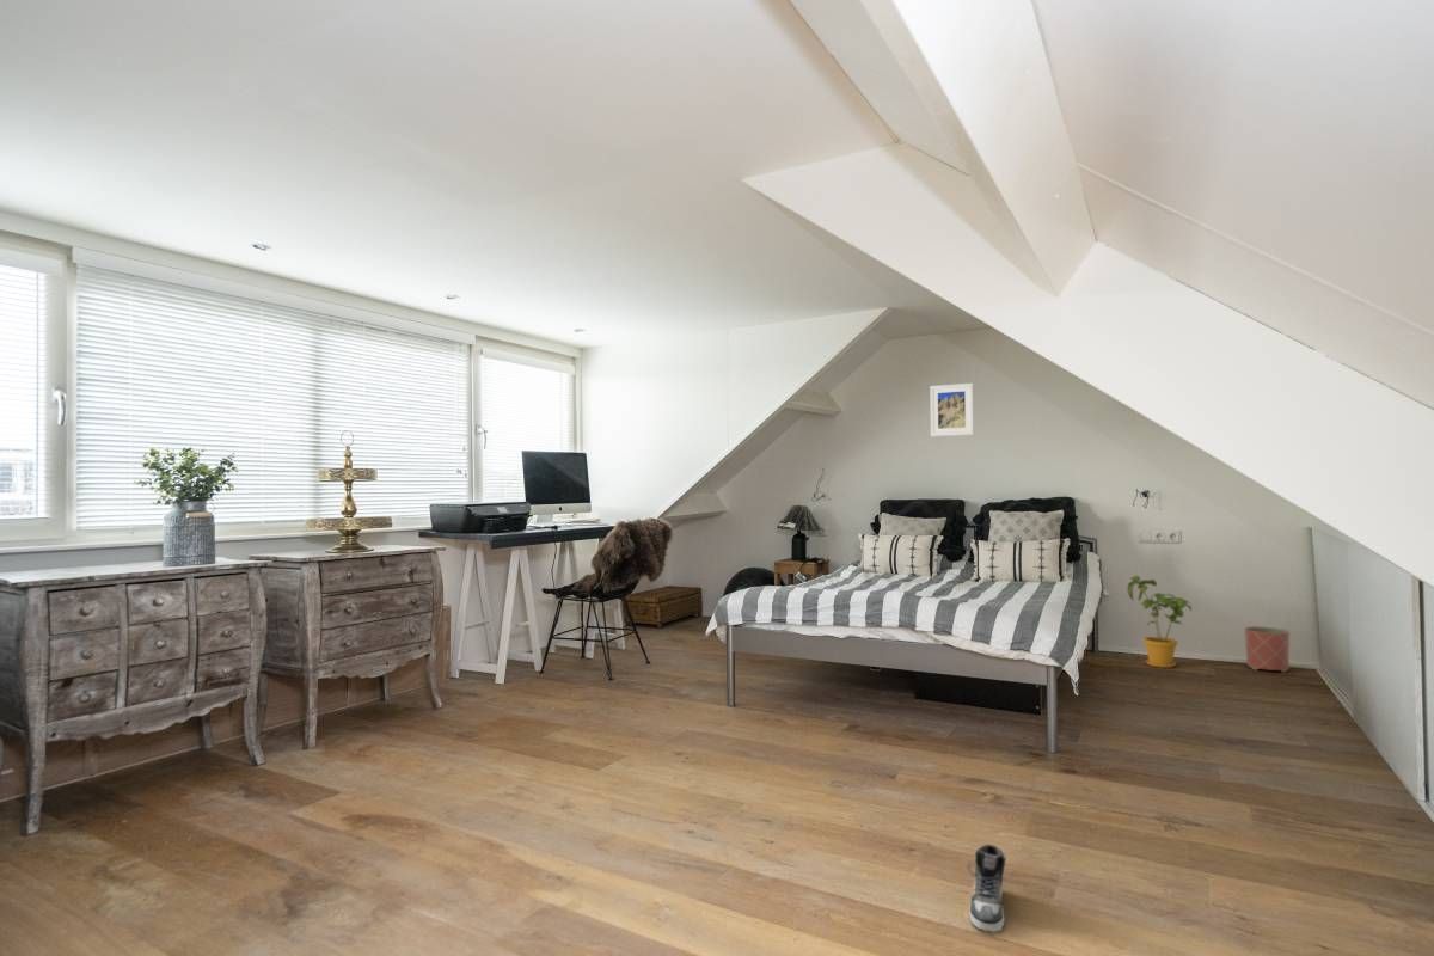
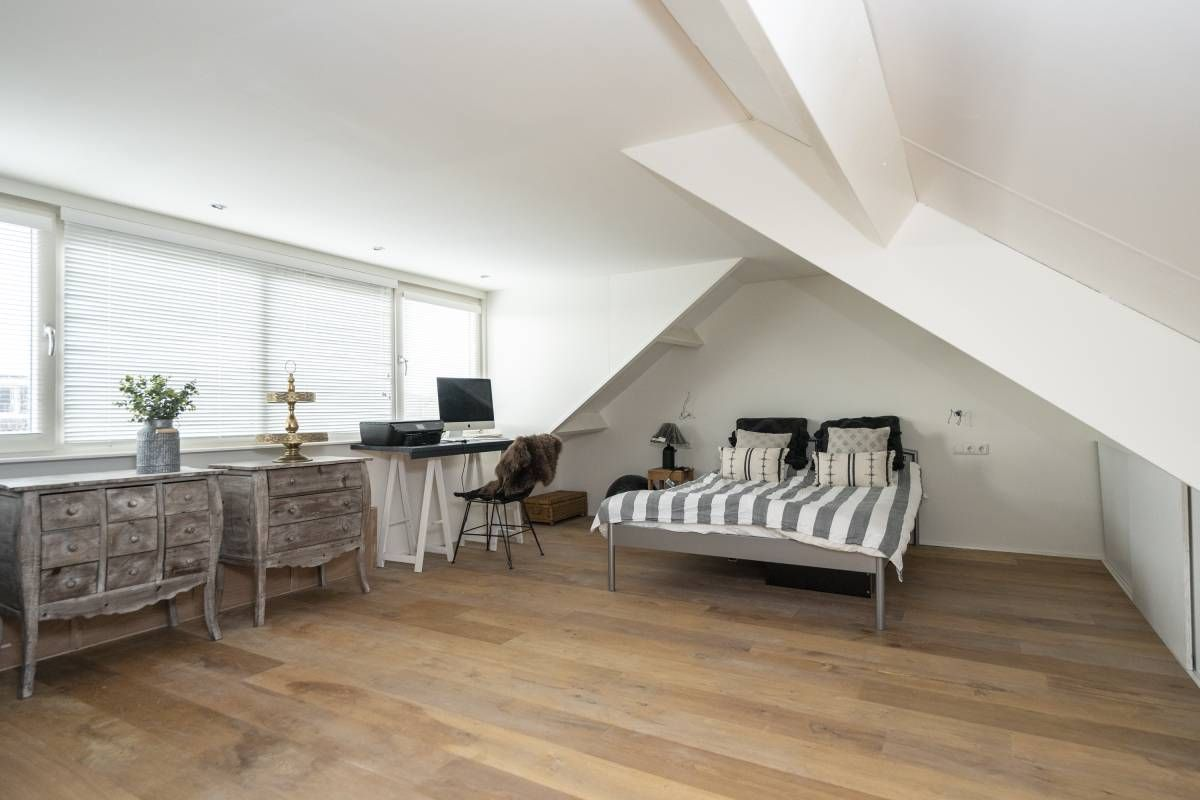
- planter [1243,625,1292,674]
- house plant [1126,575,1194,669]
- sneaker [968,844,1007,933]
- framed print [929,382,975,437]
